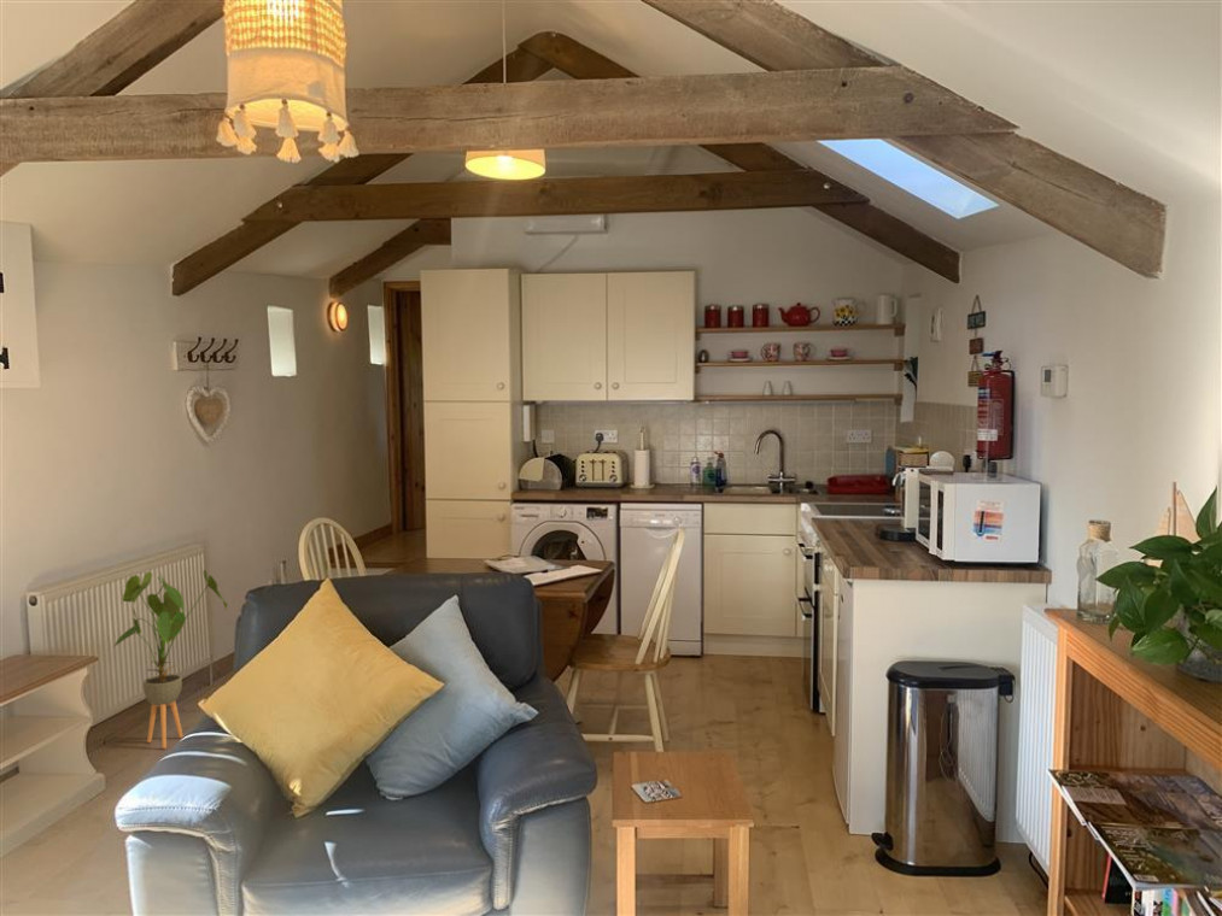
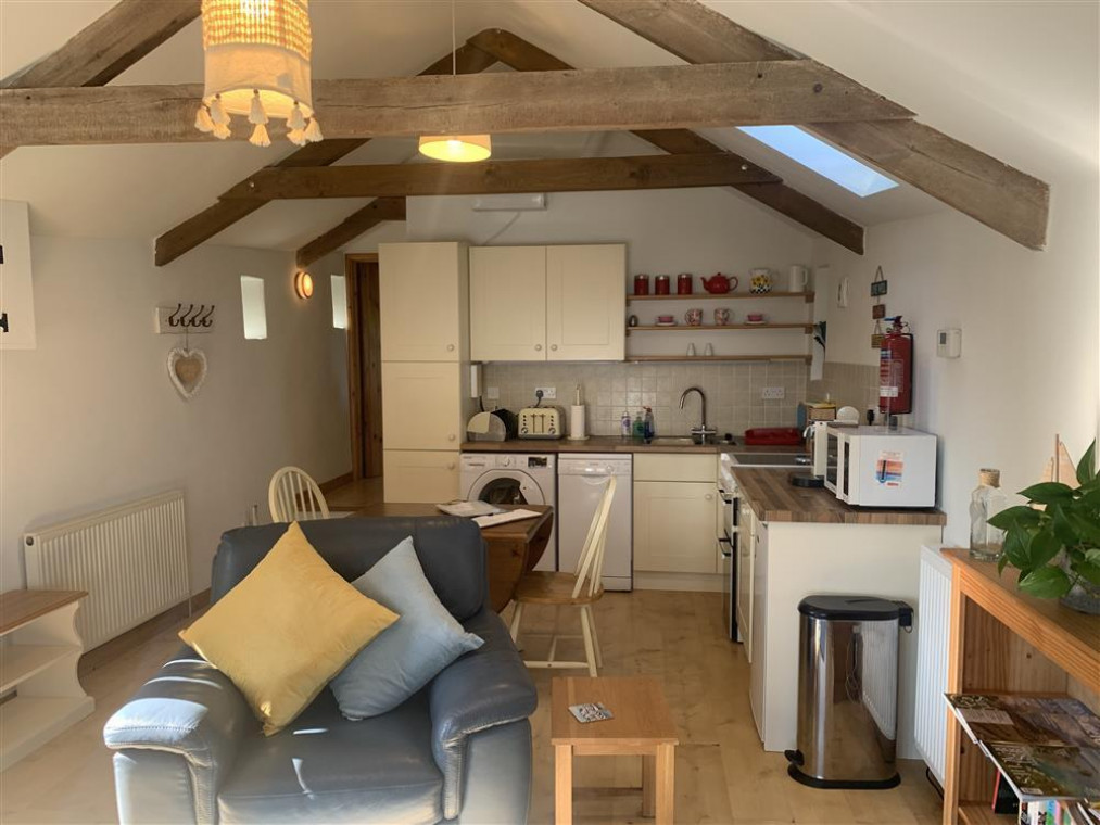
- house plant [112,569,228,750]
